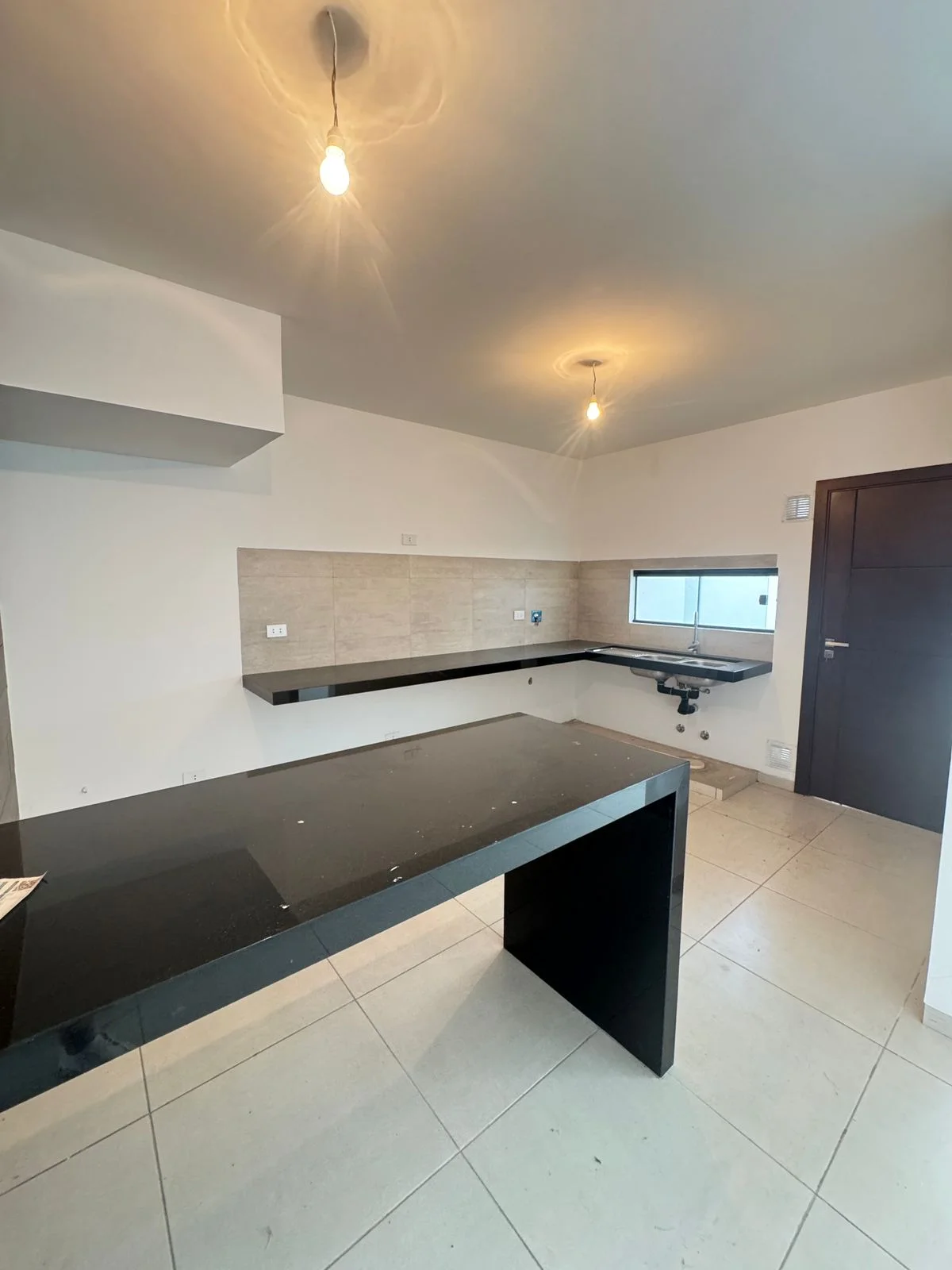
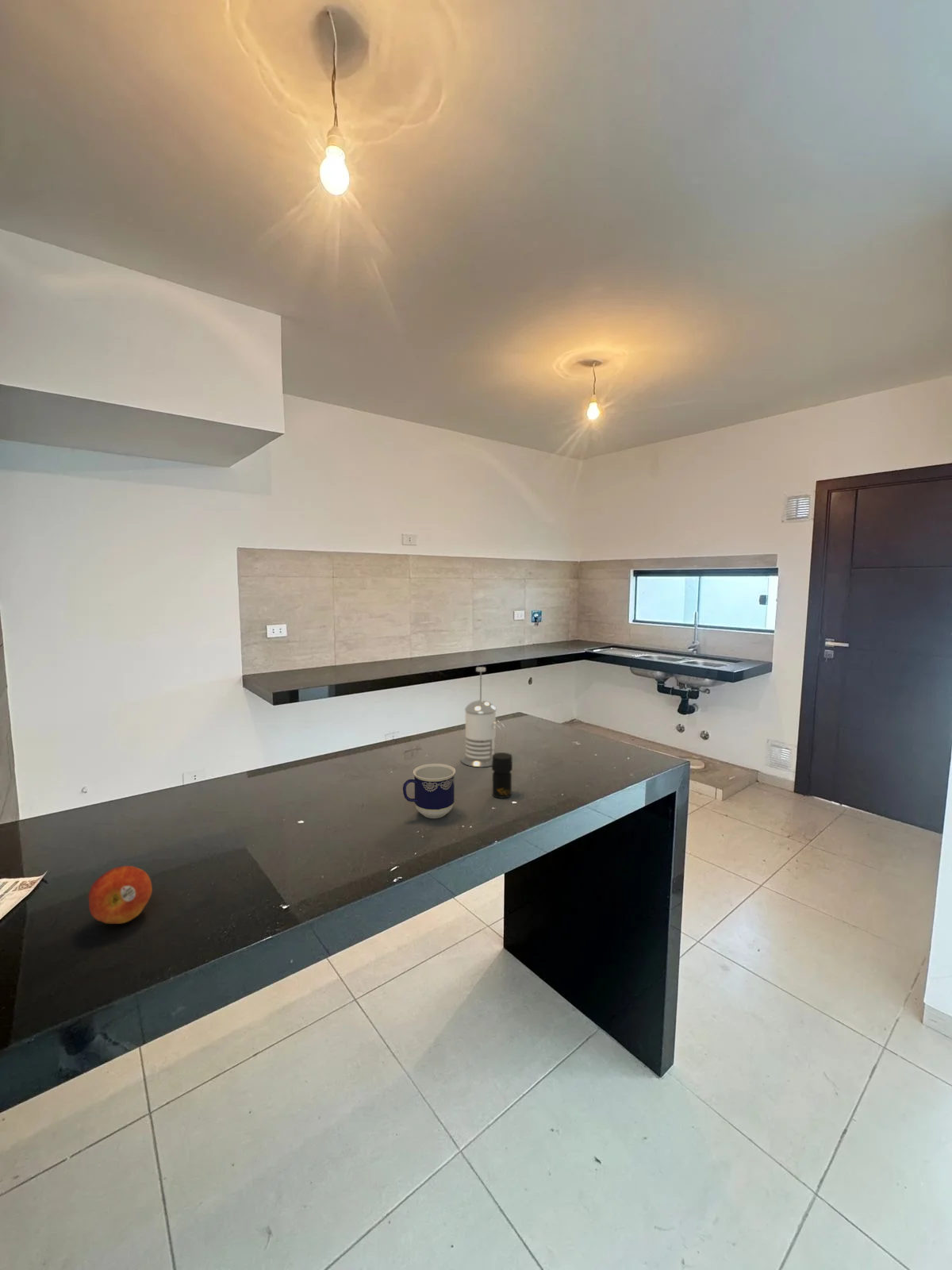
+ jar [491,752,513,799]
+ french press [460,666,507,768]
+ fruit [88,865,153,925]
+ cup [402,763,456,819]
